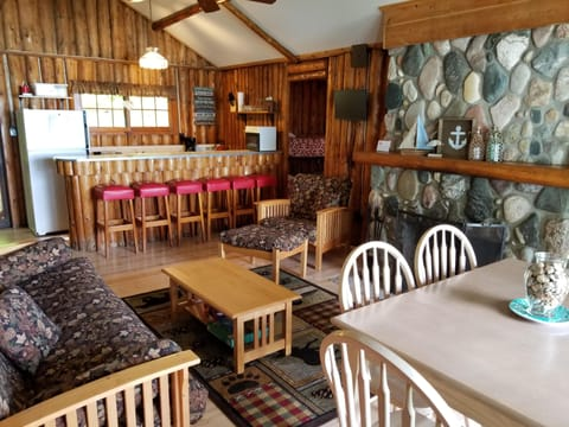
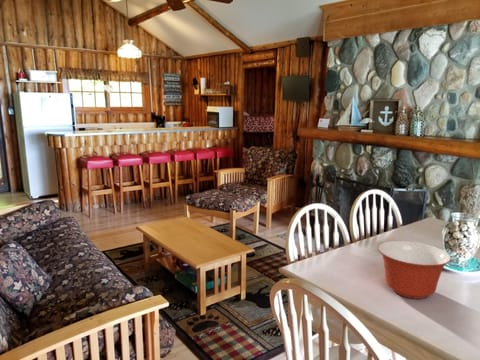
+ mixing bowl [377,240,452,300]
